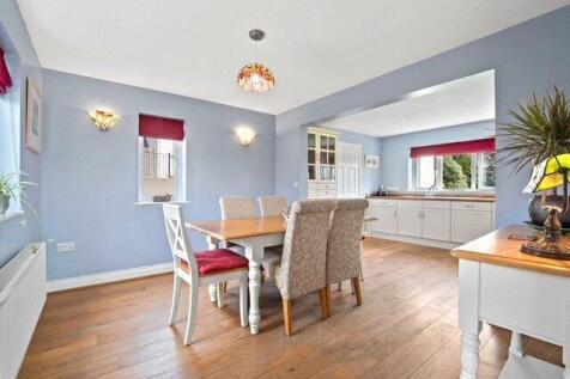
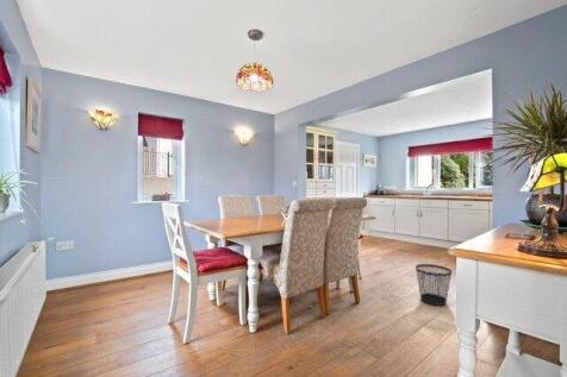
+ wastebasket [415,263,453,307]
